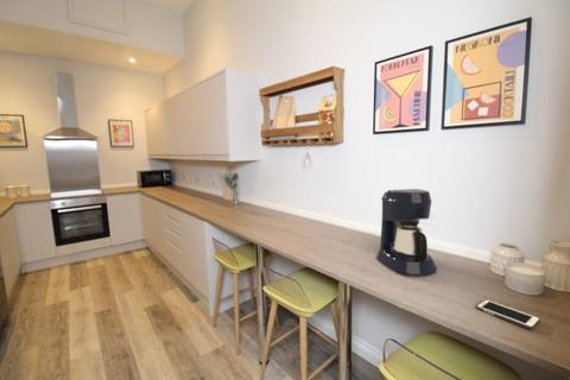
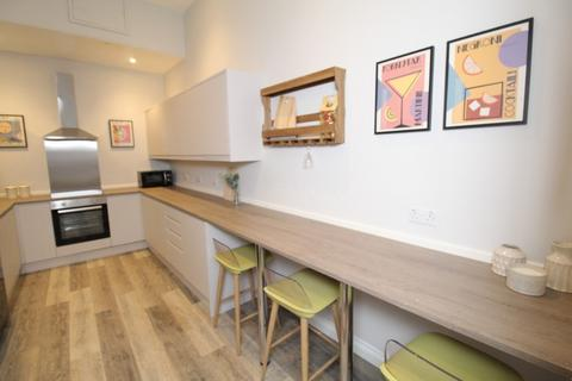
- coffee maker [375,188,438,277]
- cell phone [475,298,542,330]
